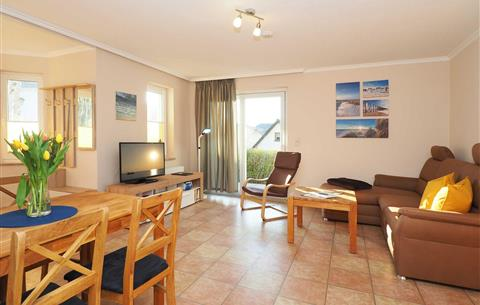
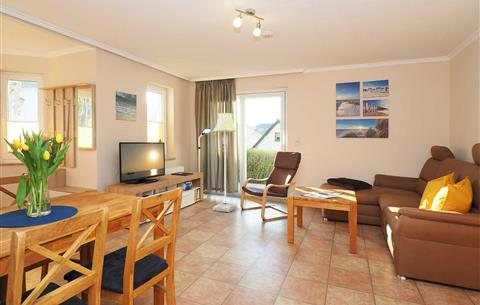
+ floor lamp [212,112,238,213]
